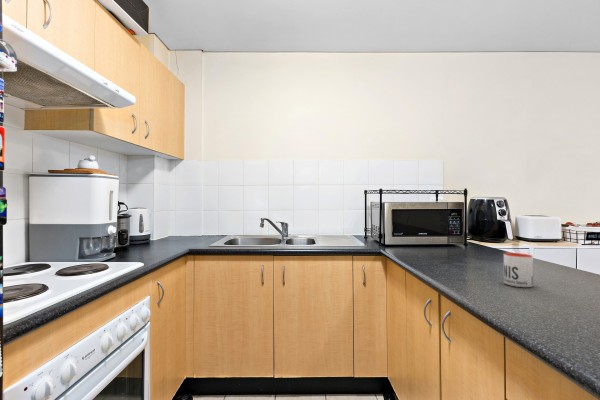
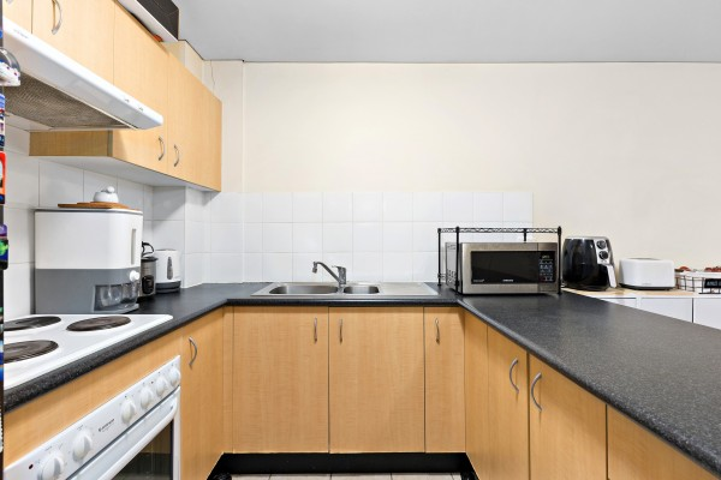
- mug [503,252,534,288]
